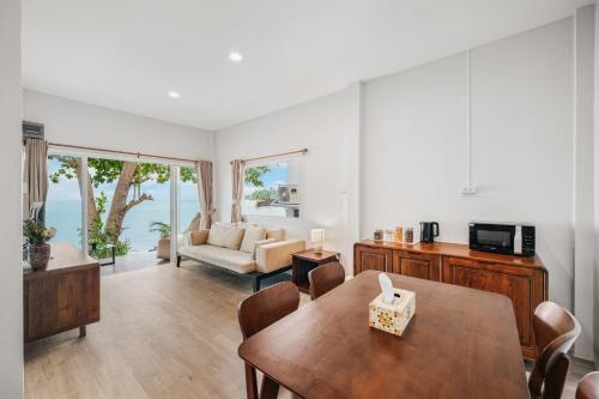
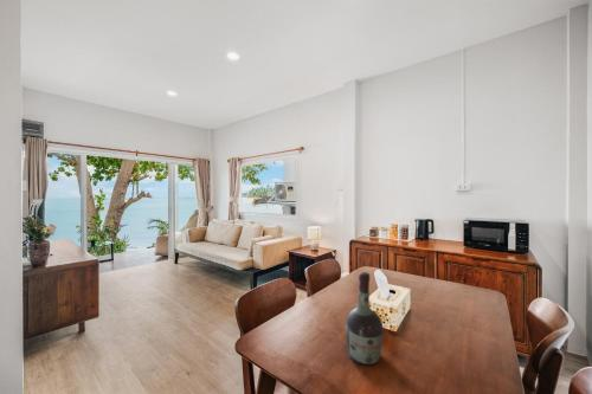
+ cognac bottle [345,271,385,366]
